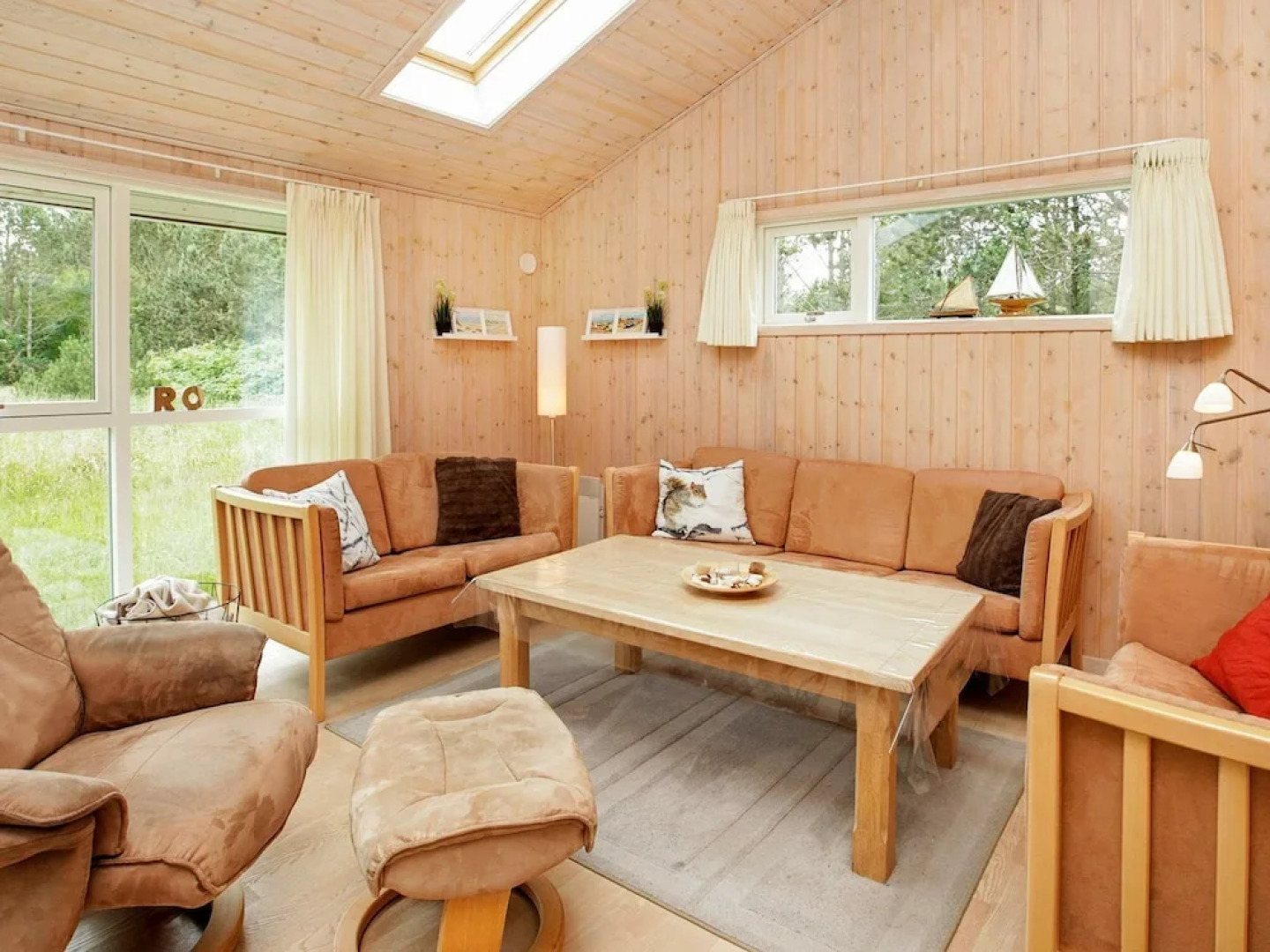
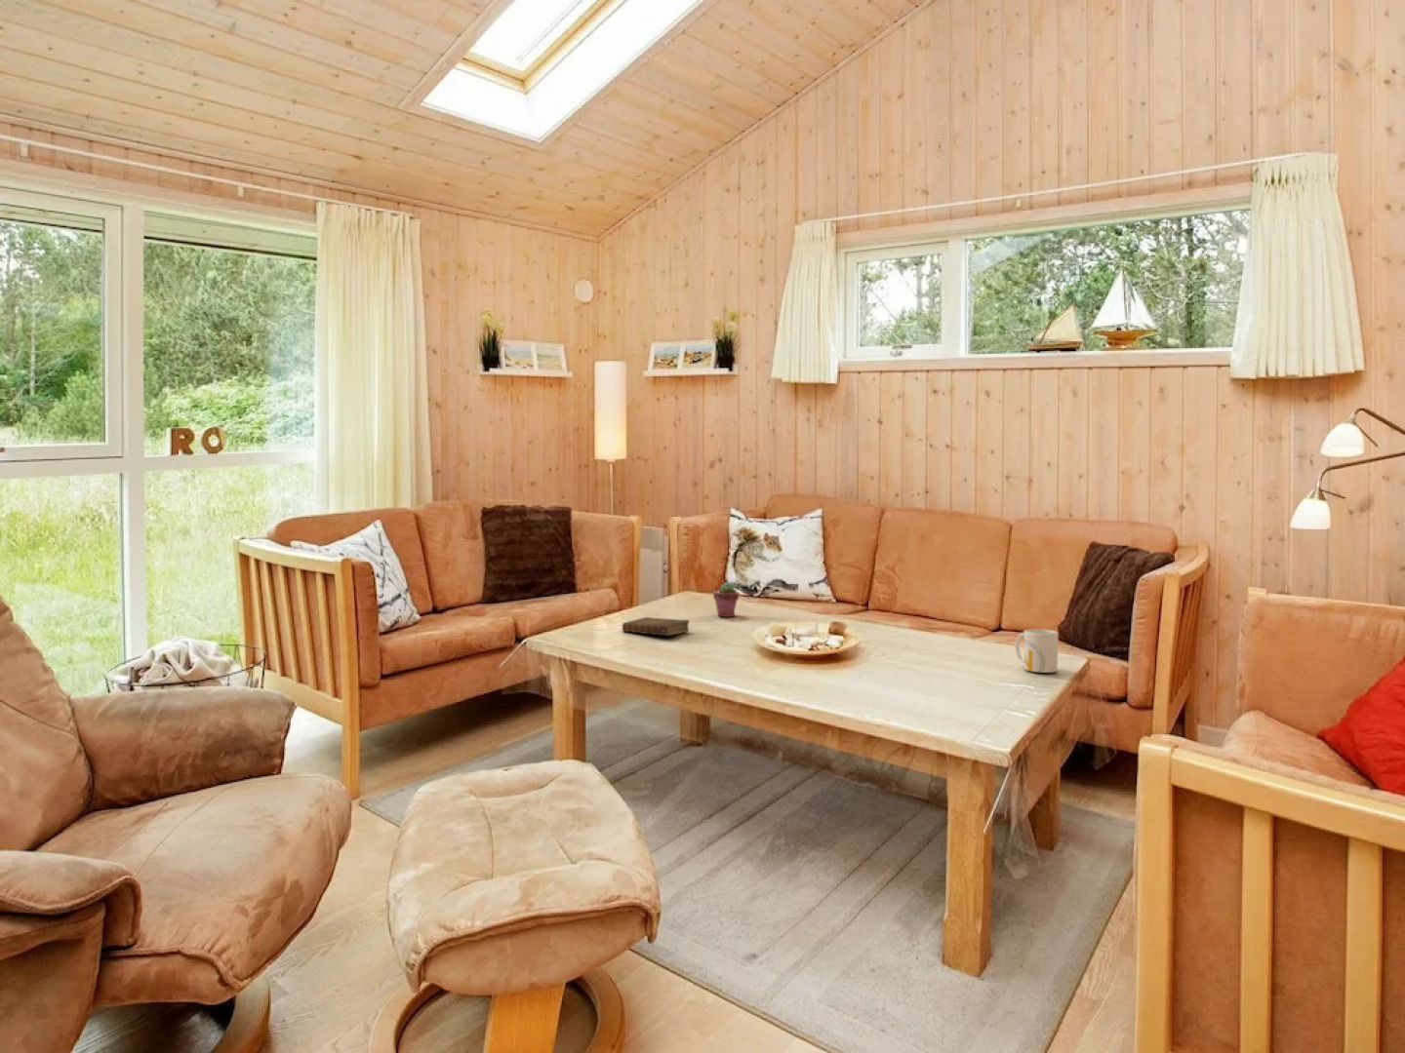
+ mug [1013,628,1059,674]
+ potted succulent [712,581,740,618]
+ book [622,616,690,637]
